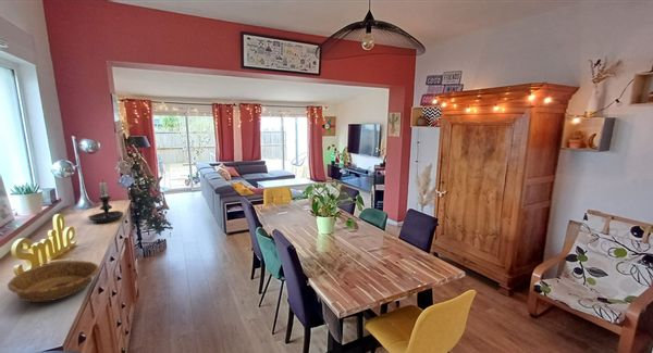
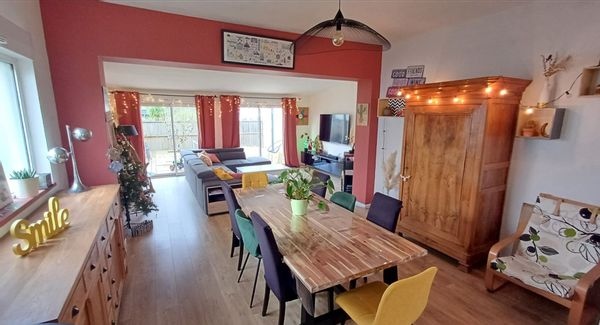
- candle holder [87,178,124,224]
- decorative bowl [7,260,100,304]
